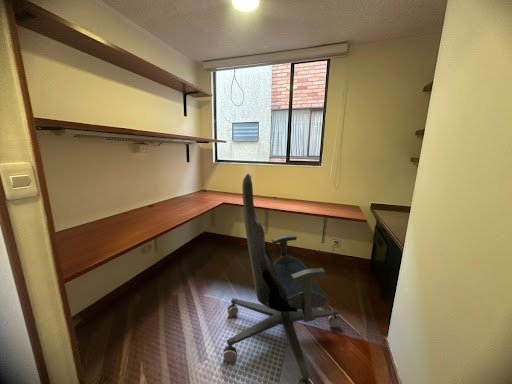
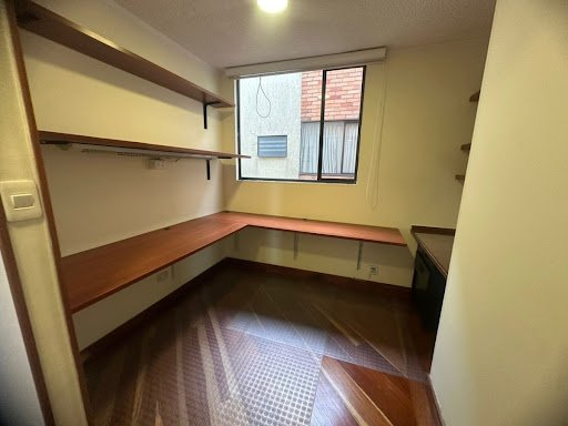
- office chair [222,172,342,384]
